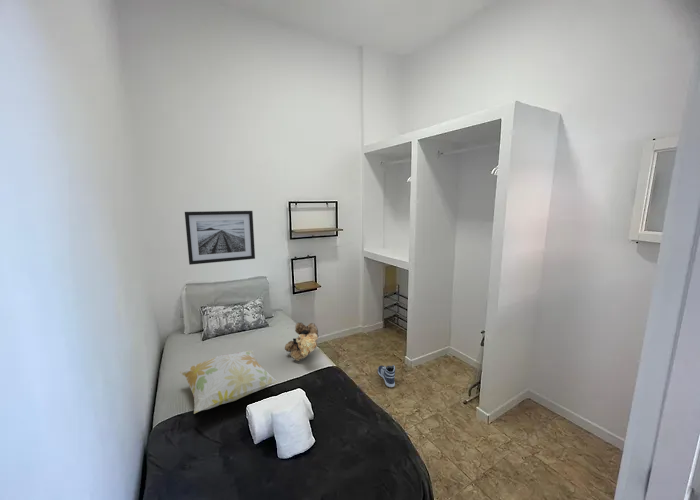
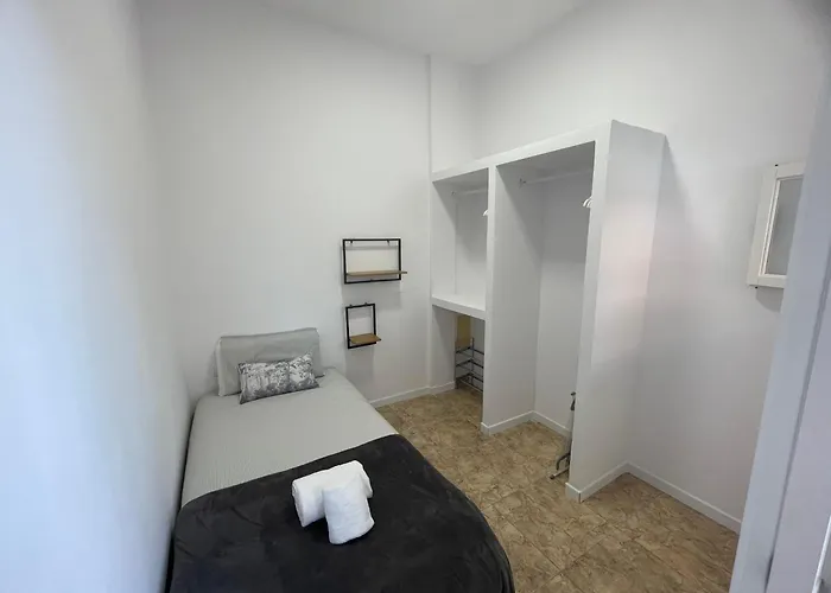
- wall art [184,210,256,266]
- sneaker [377,364,396,388]
- decorative pillow [179,350,279,415]
- teddy bear [284,322,320,362]
